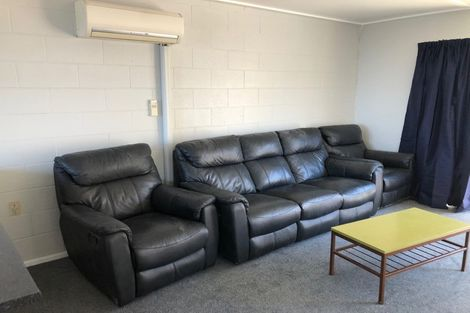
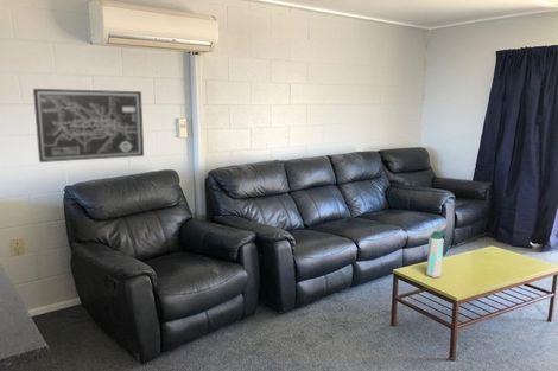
+ wall art [32,88,145,164]
+ water bottle [425,230,448,279]
